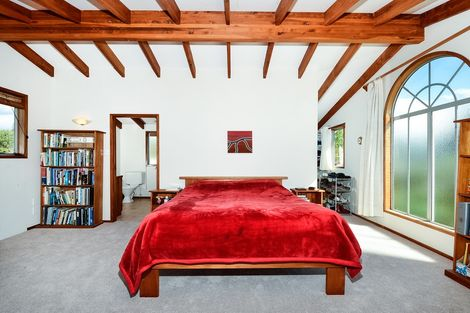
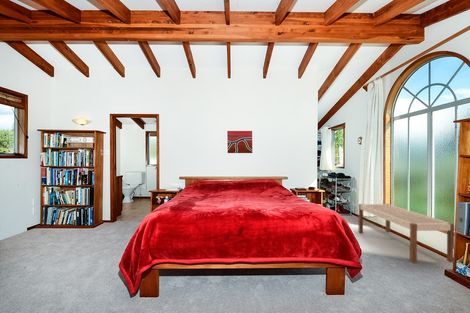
+ bench [358,203,455,264]
